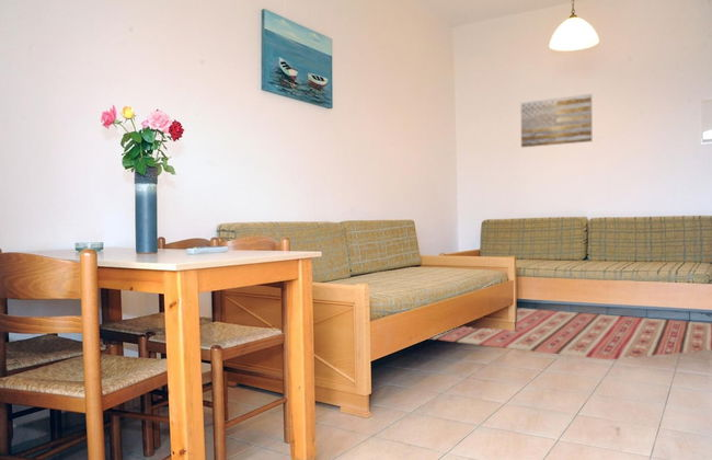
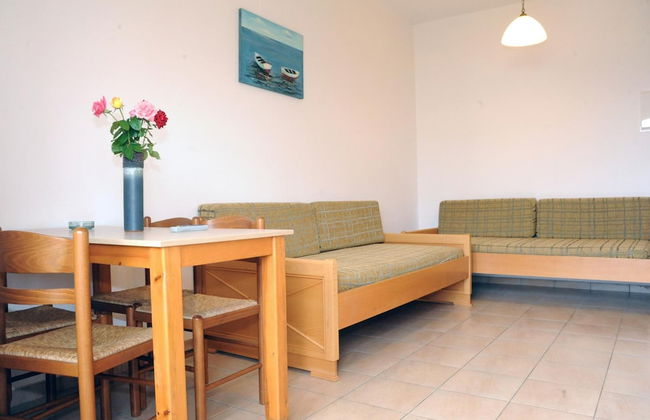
- rug [428,307,712,360]
- wall art [520,93,593,148]
